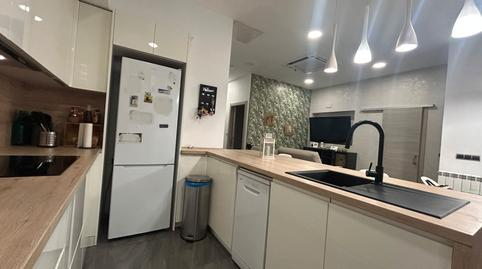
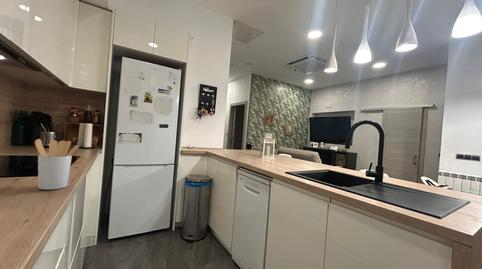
+ utensil holder [34,138,80,191]
